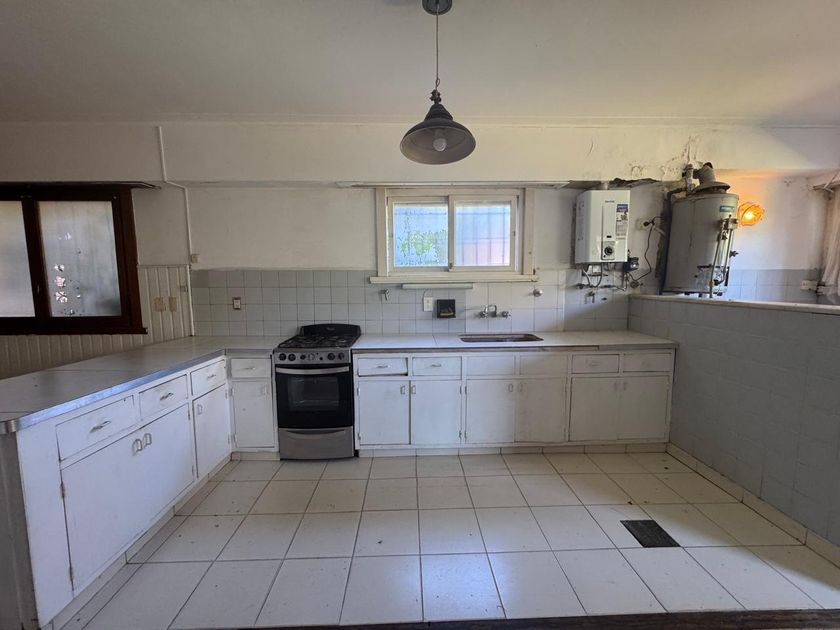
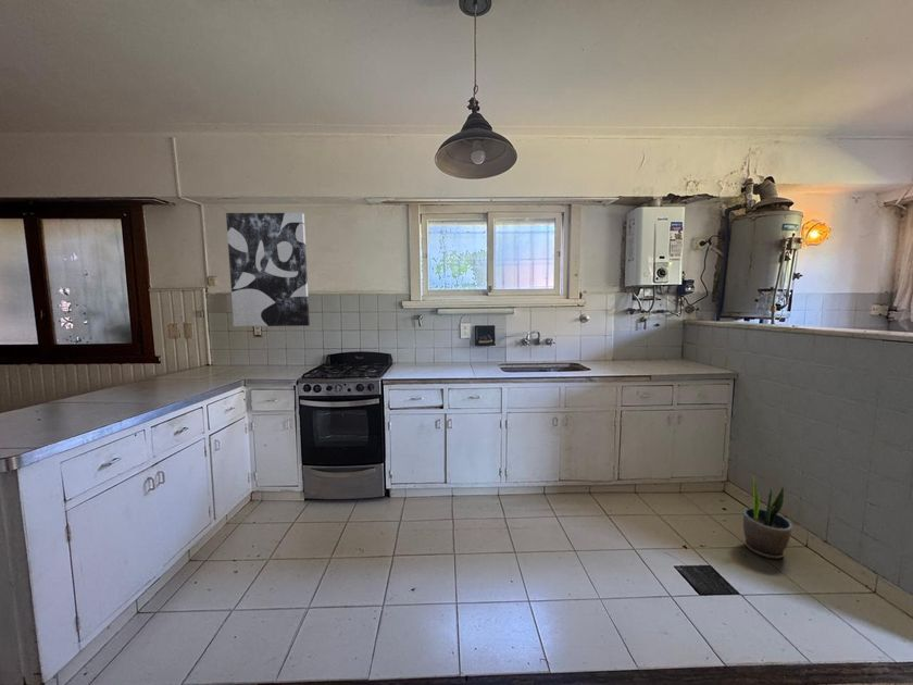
+ wall art [225,212,311,327]
+ potted plant [742,475,793,560]
